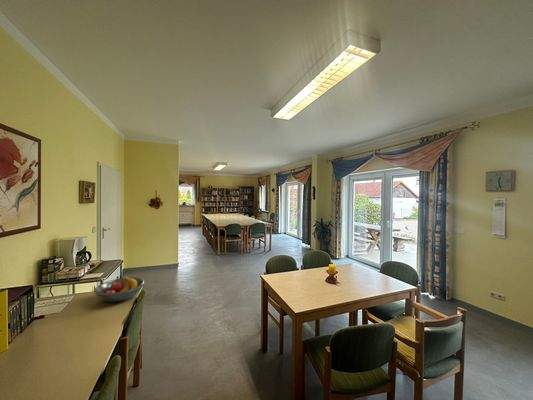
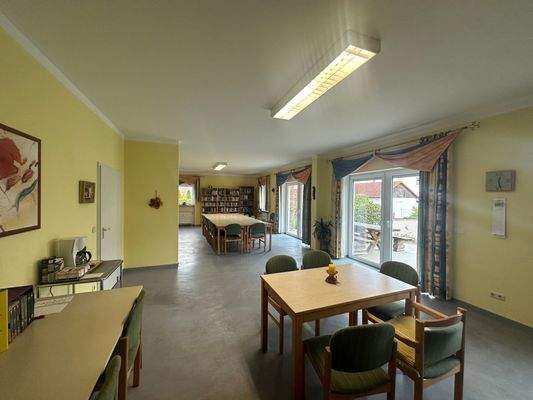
- fruit bowl [93,276,146,303]
